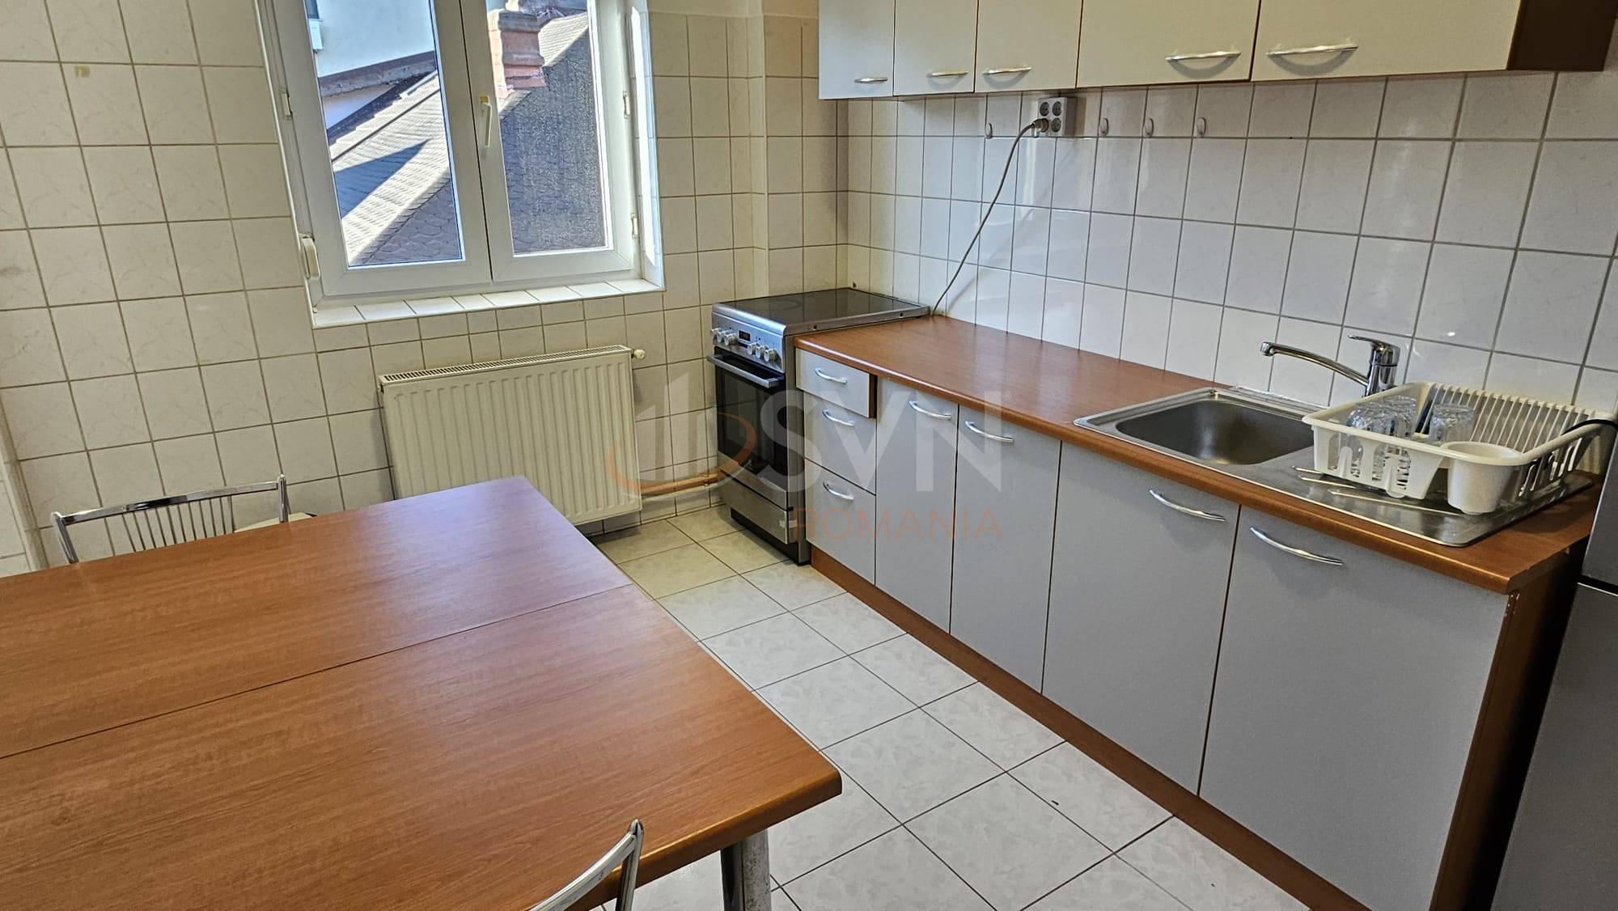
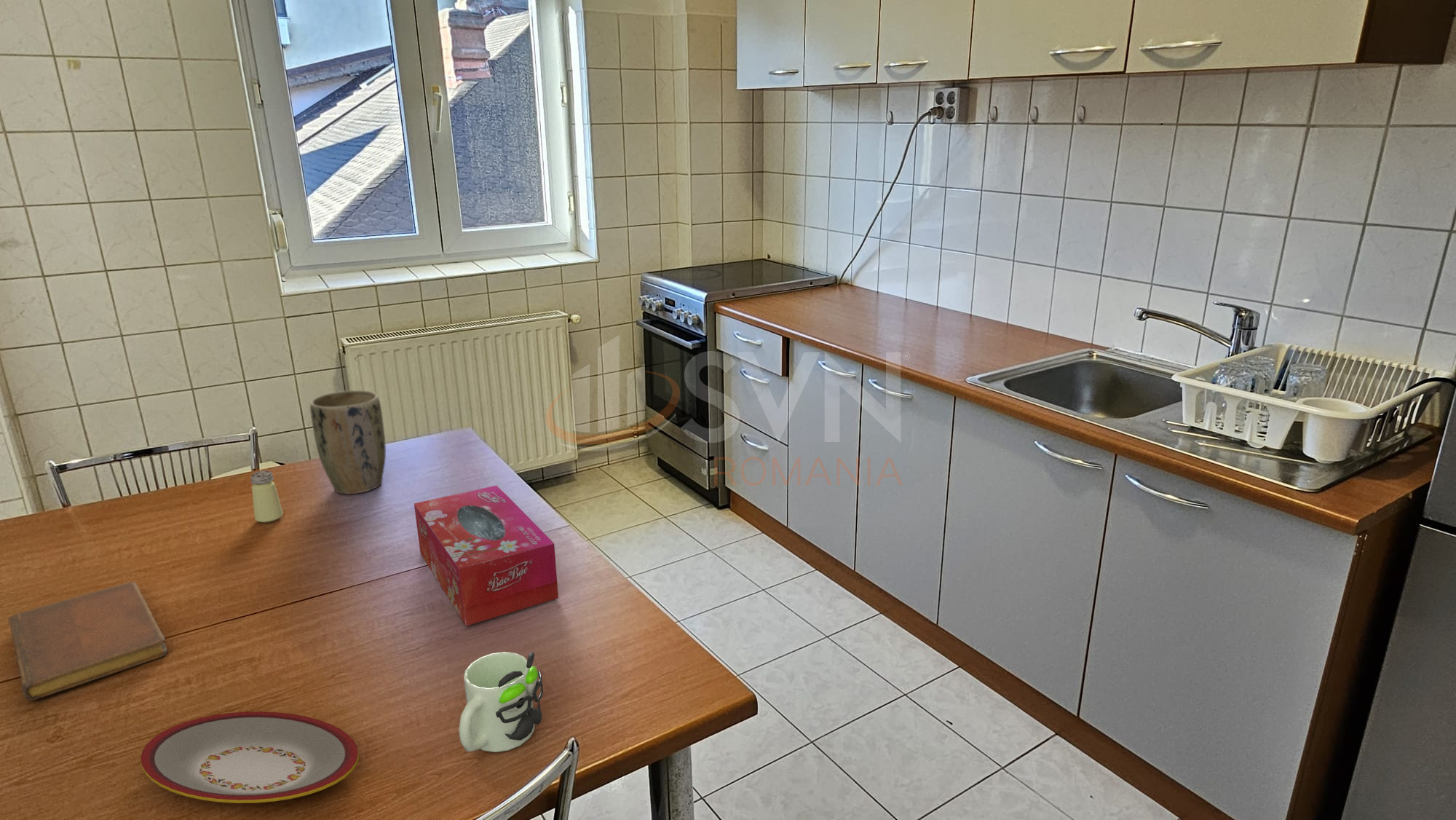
+ plant pot [309,390,387,494]
+ mug [458,651,544,753]
+ saltshaker [250,470,284,523]
+ plate [141,711,360,804]
+ tissue box [414,485,559,626]
+ notebook [7,581,169,701]
